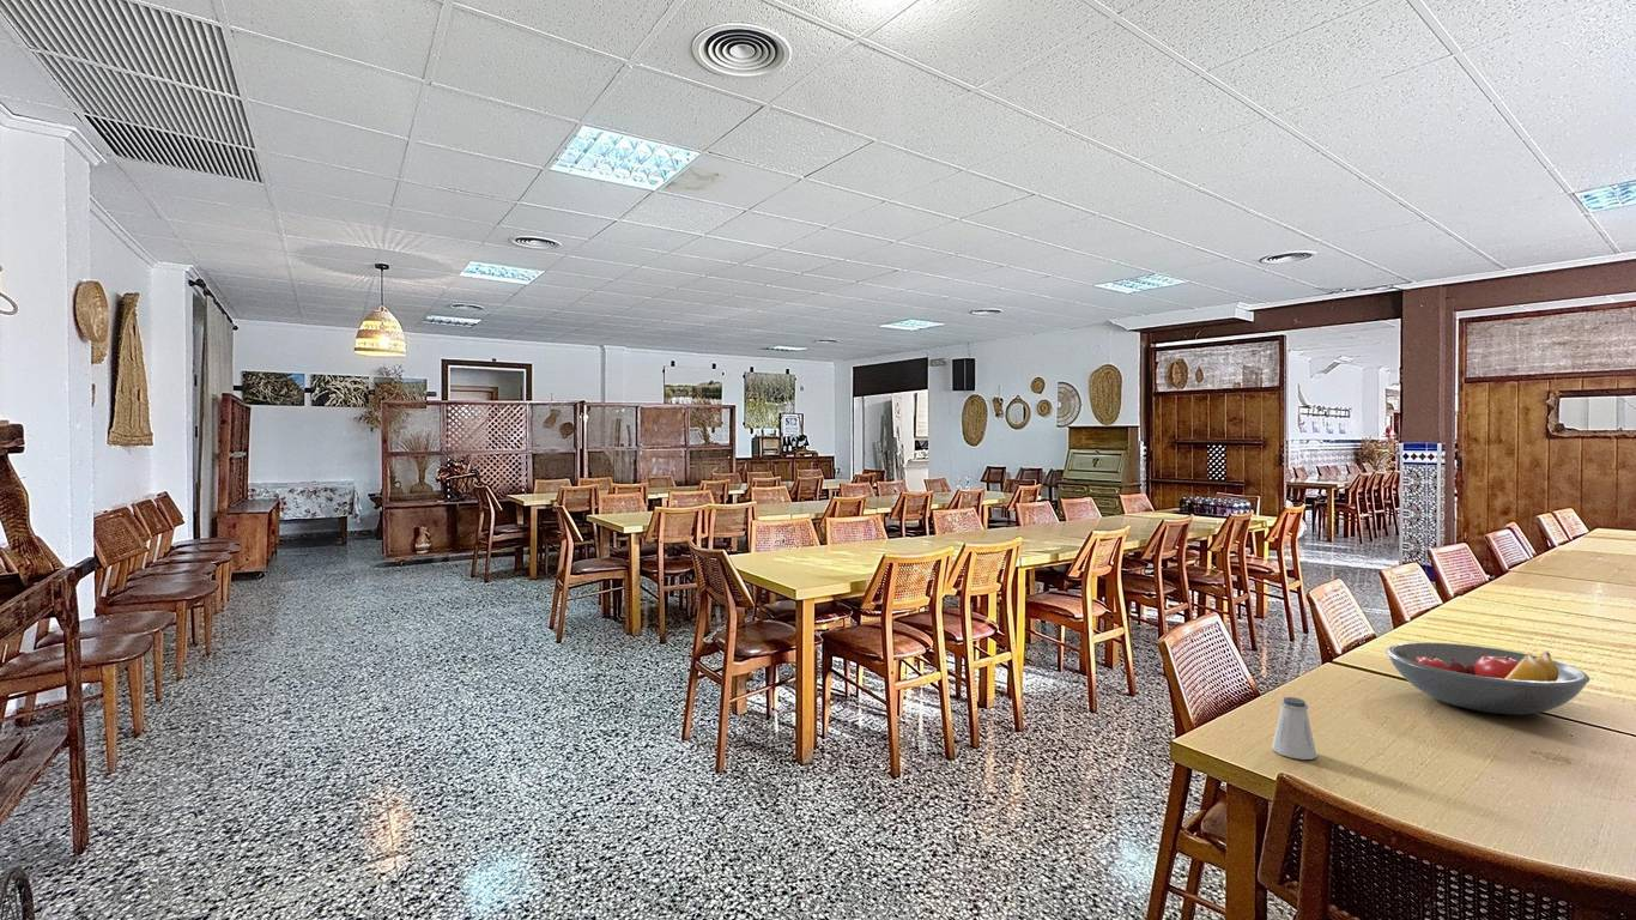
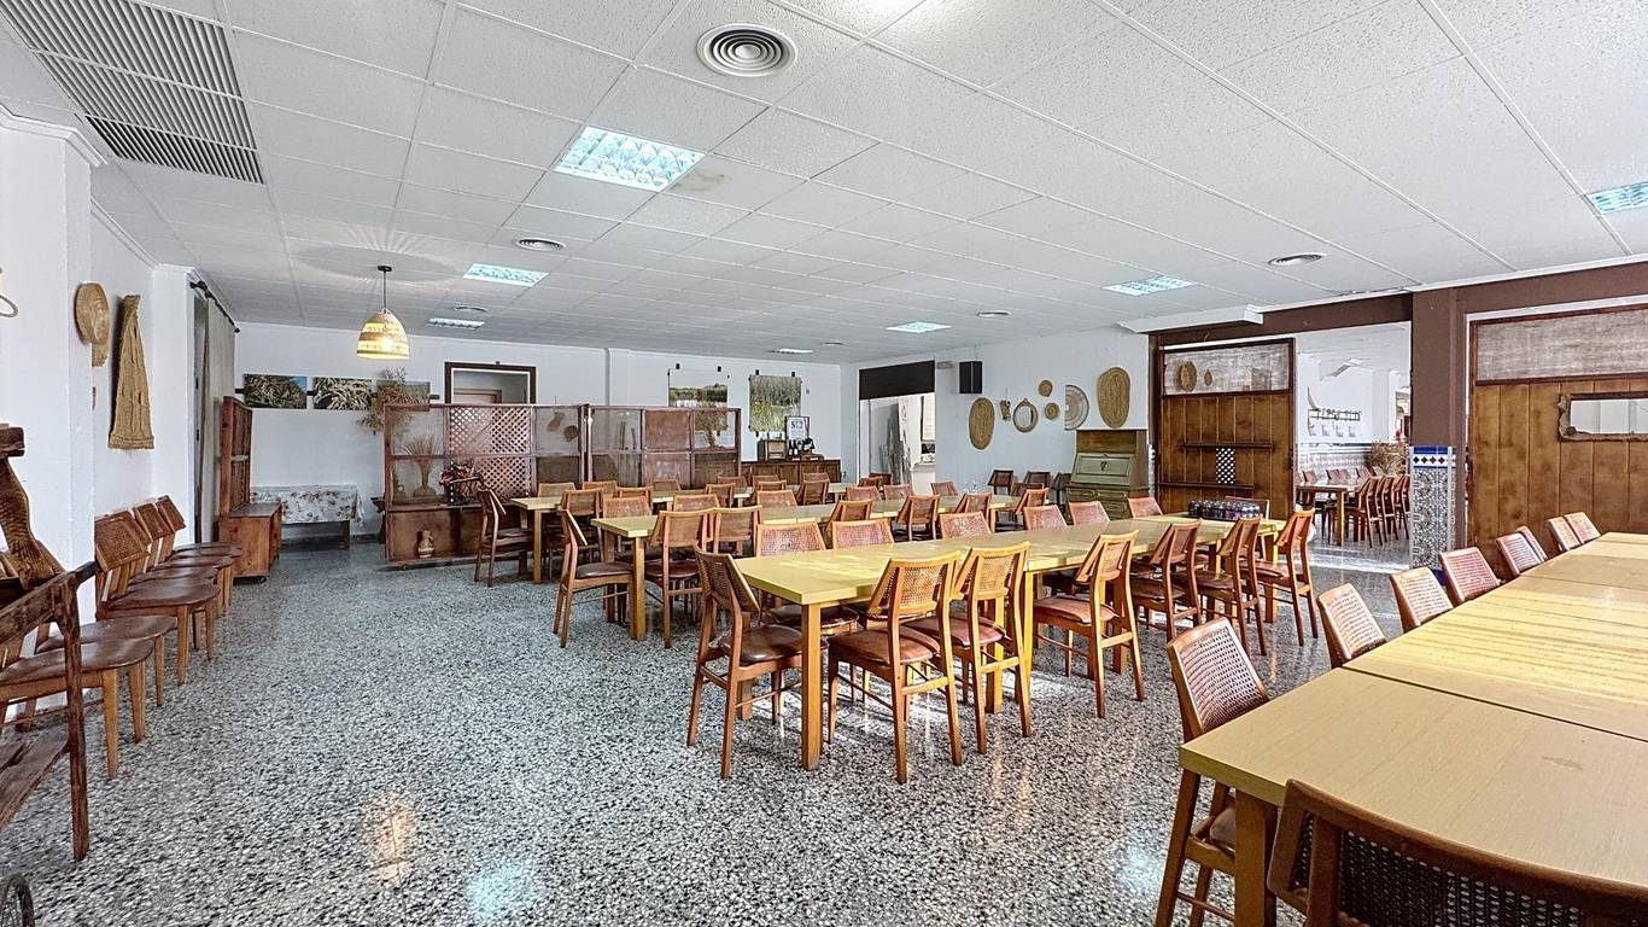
- fruit bowl [1384,641,1590,715]
- saltshaker [1271,696,1317,761]
